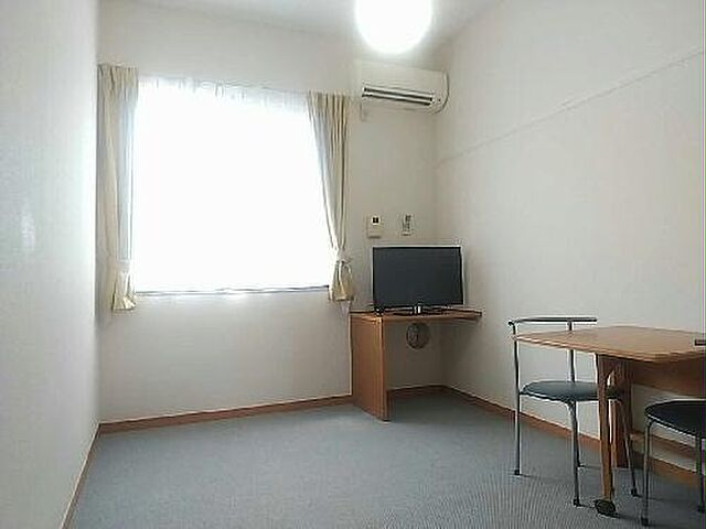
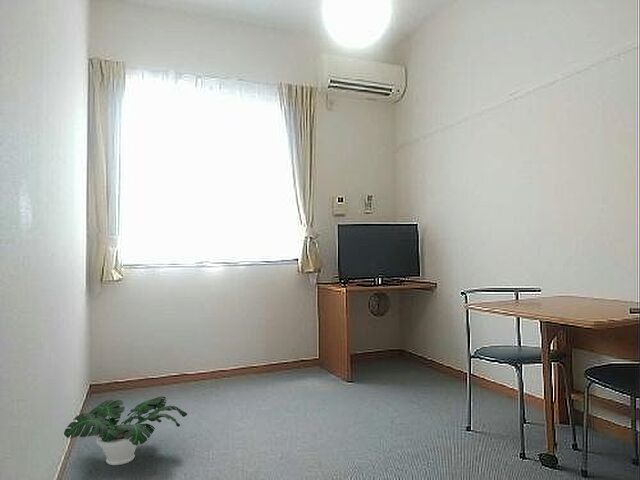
+ potted plant [63,395,188,466]
